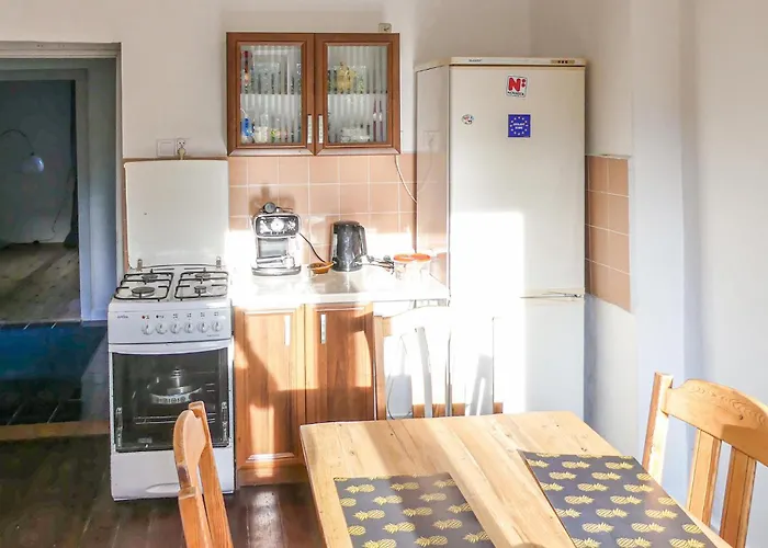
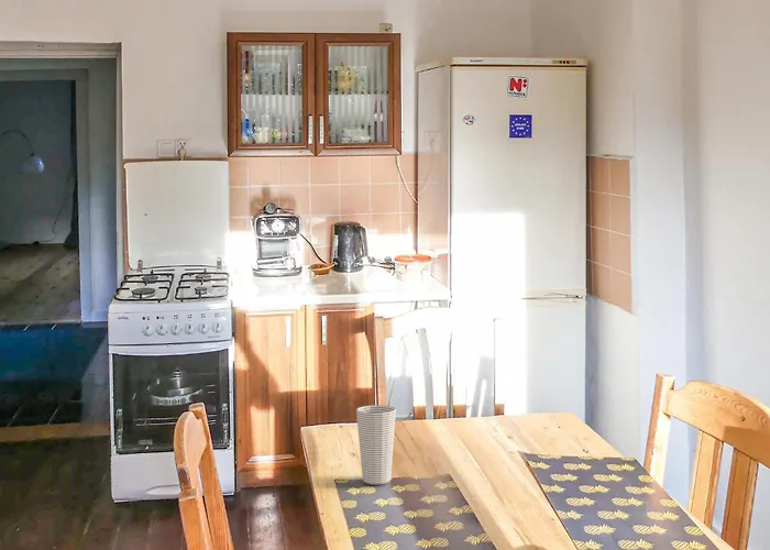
+ cup [355,404,397,485]
